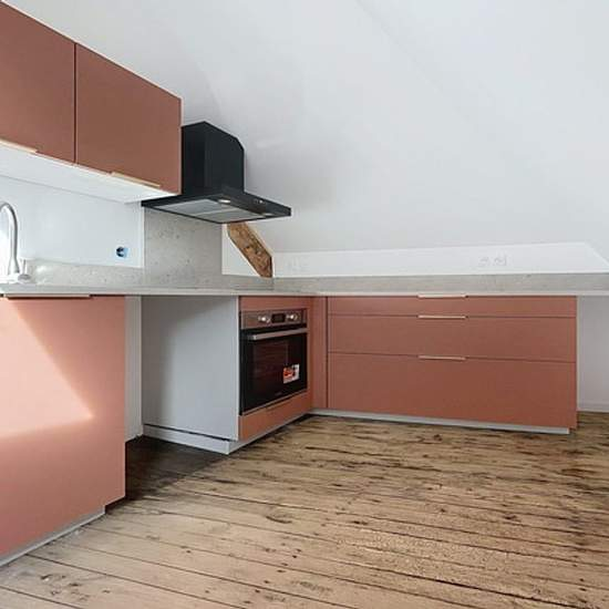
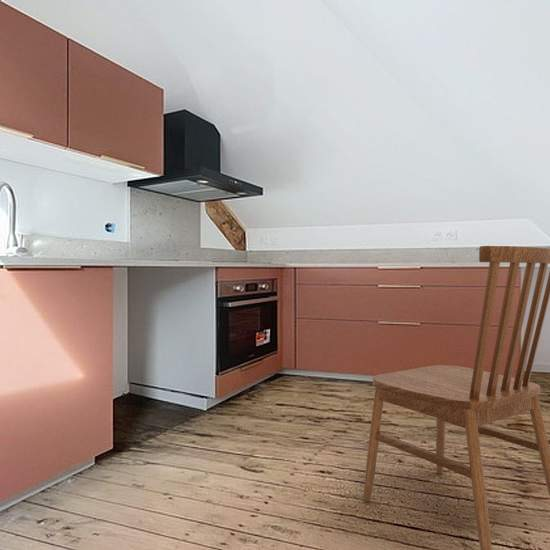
+ dining chair [363,245,550,550]
